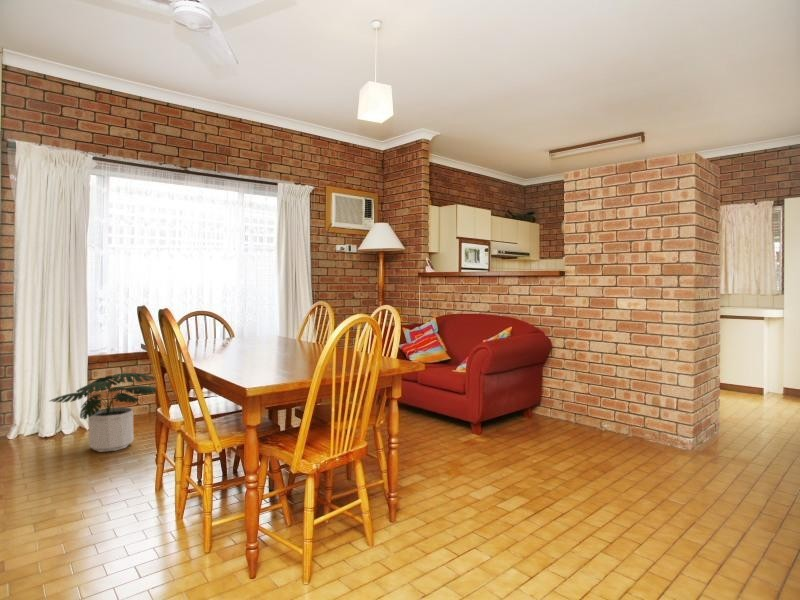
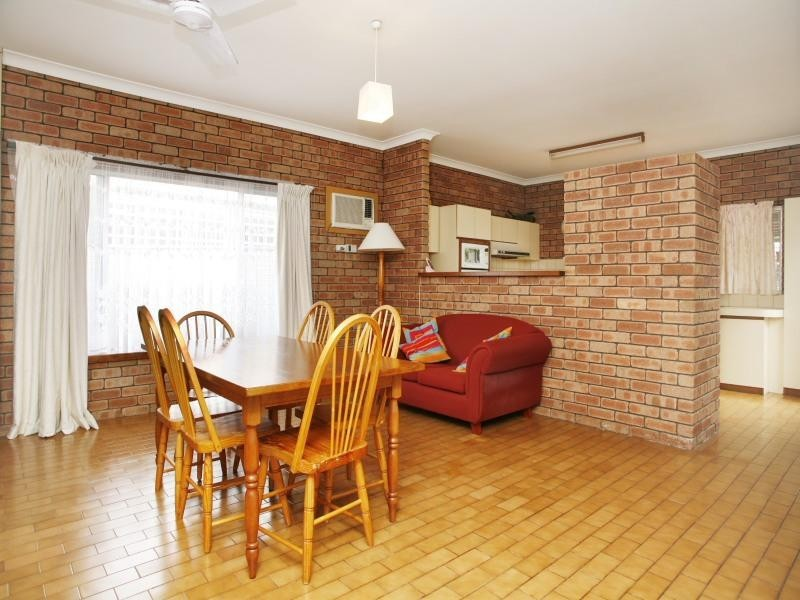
- potted plant [48,372,157,453]
